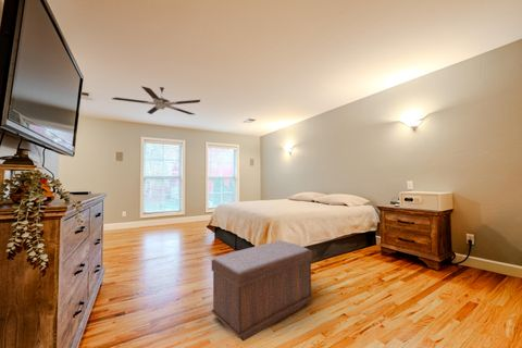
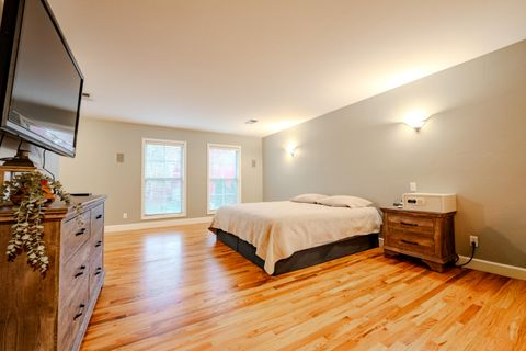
- bench [211,239,313,343]
- ceiling fan [111,85,201,115]
